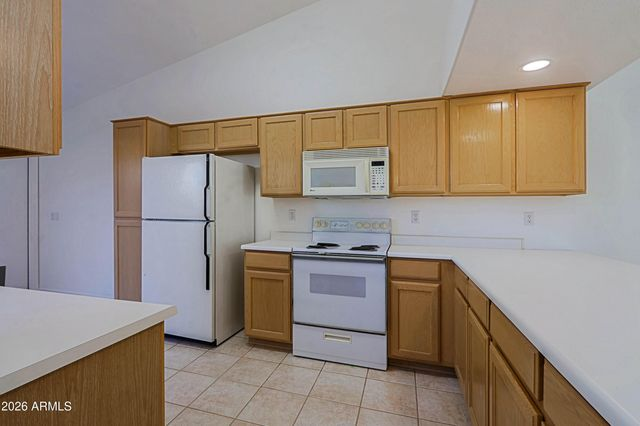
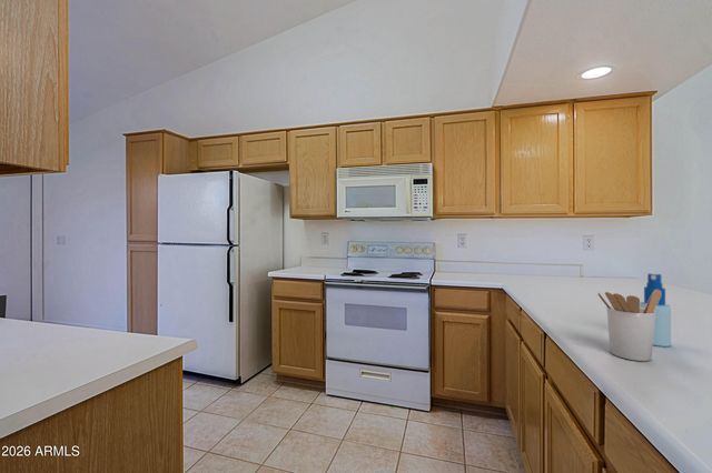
+ utensil holder [596,290,661,362]
+ spray bottle [640,273,672,348]
